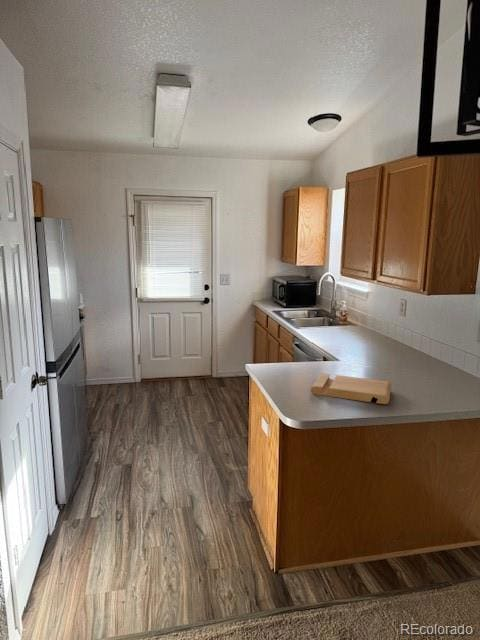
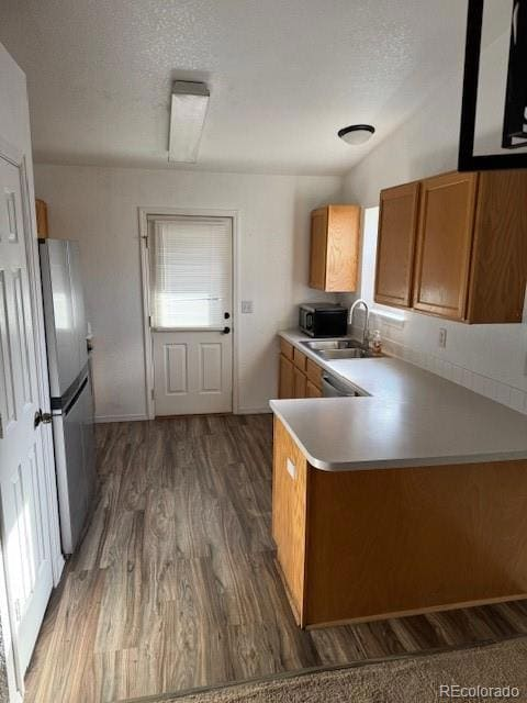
- cutting board [310,373,392,405]
